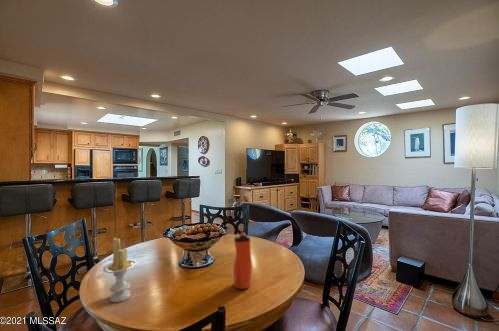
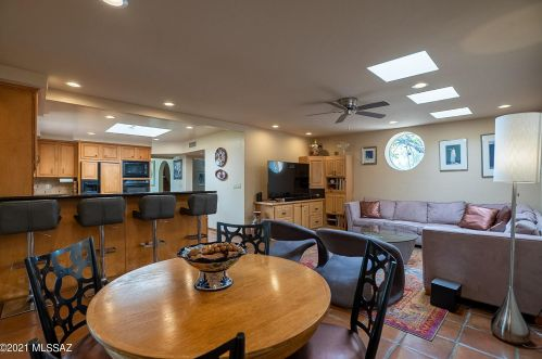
- candle [102,237,138,303]
- water bottle [232,232,253,290]
